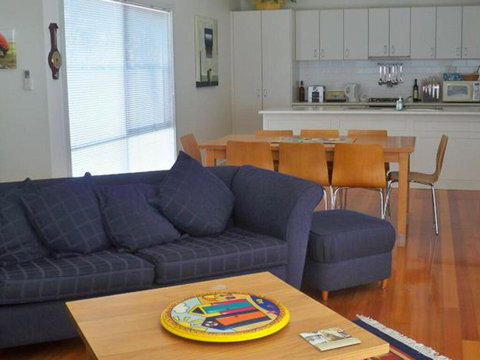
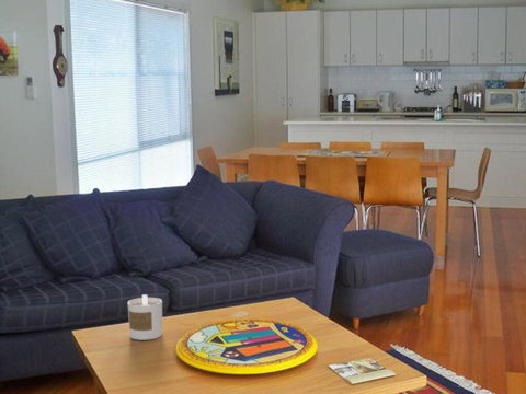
+ candle [127,293,163,341]
